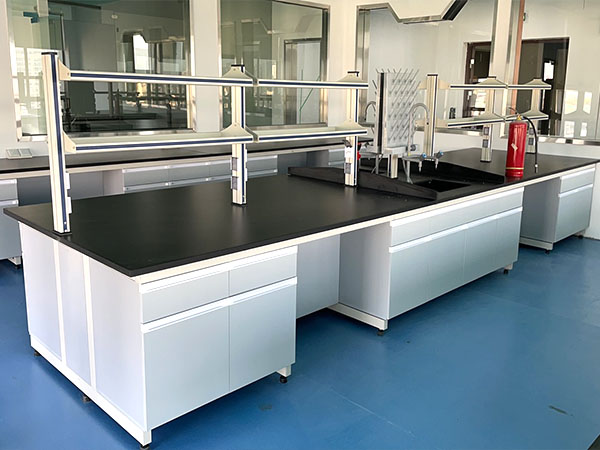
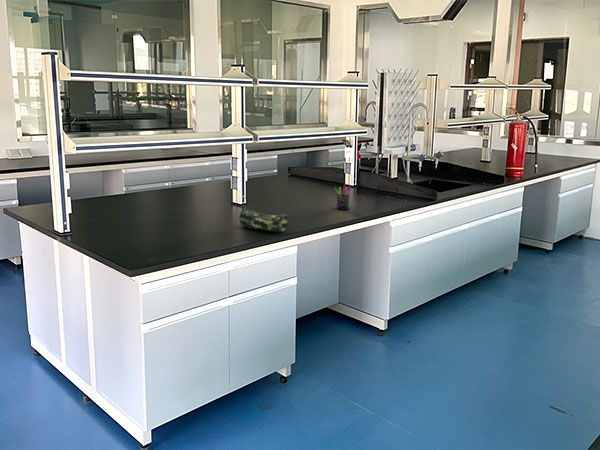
+ pencil case [238,208,289,233]
+ pen holder [334,182,352,211]
